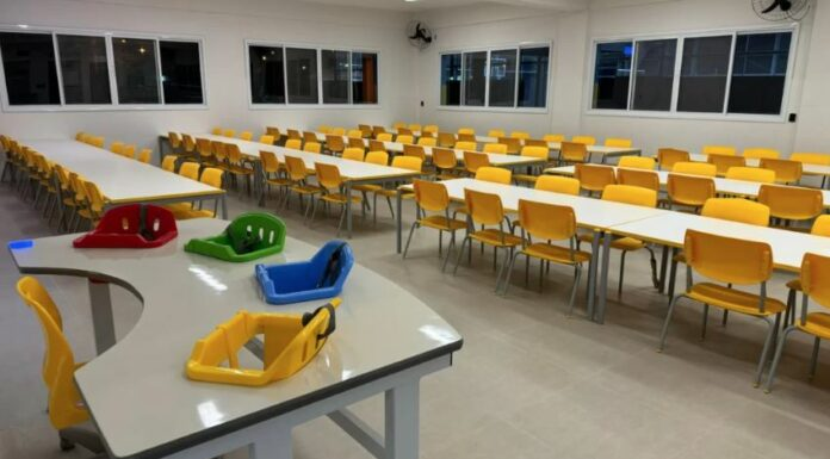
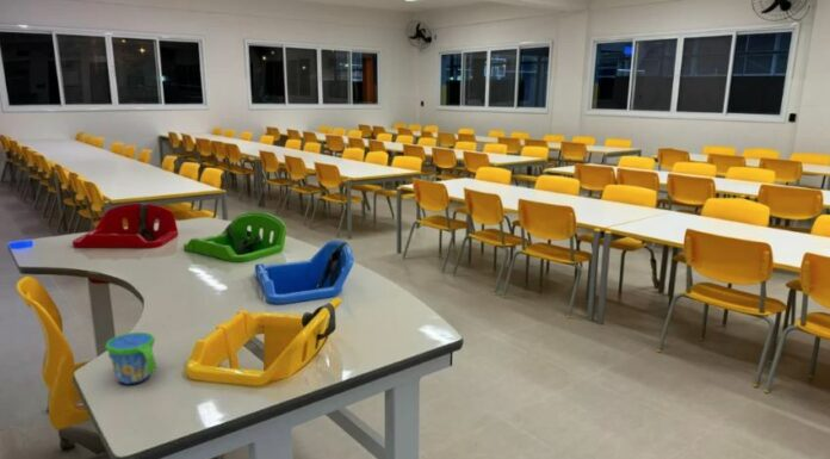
+ snack cup [104,331,157,385]
